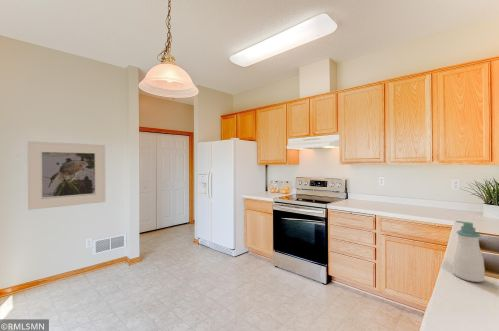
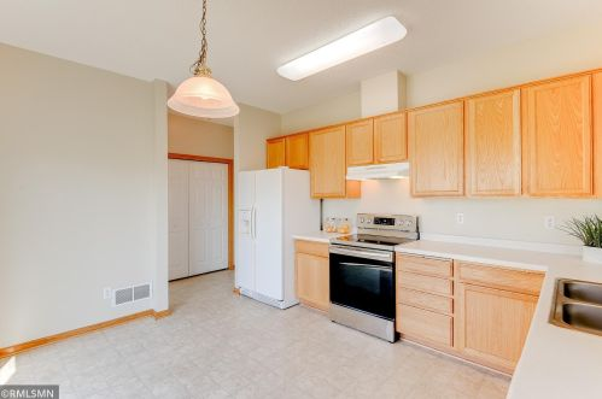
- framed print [27,140,106,211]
- soap bottle [452,220,486,283]
